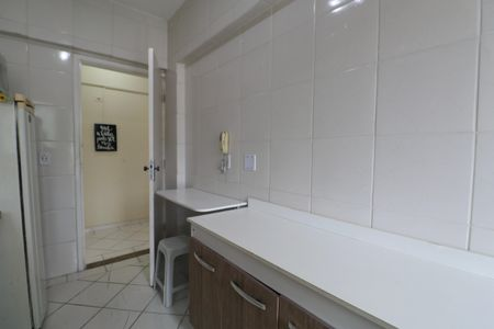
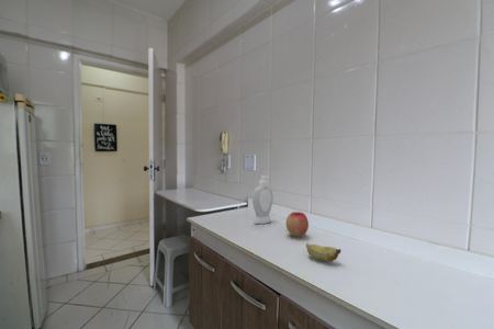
+ apple [285,211,310,238]
+ soap bottle [251,174,274,225]
+ banana [305,242,341,262]
